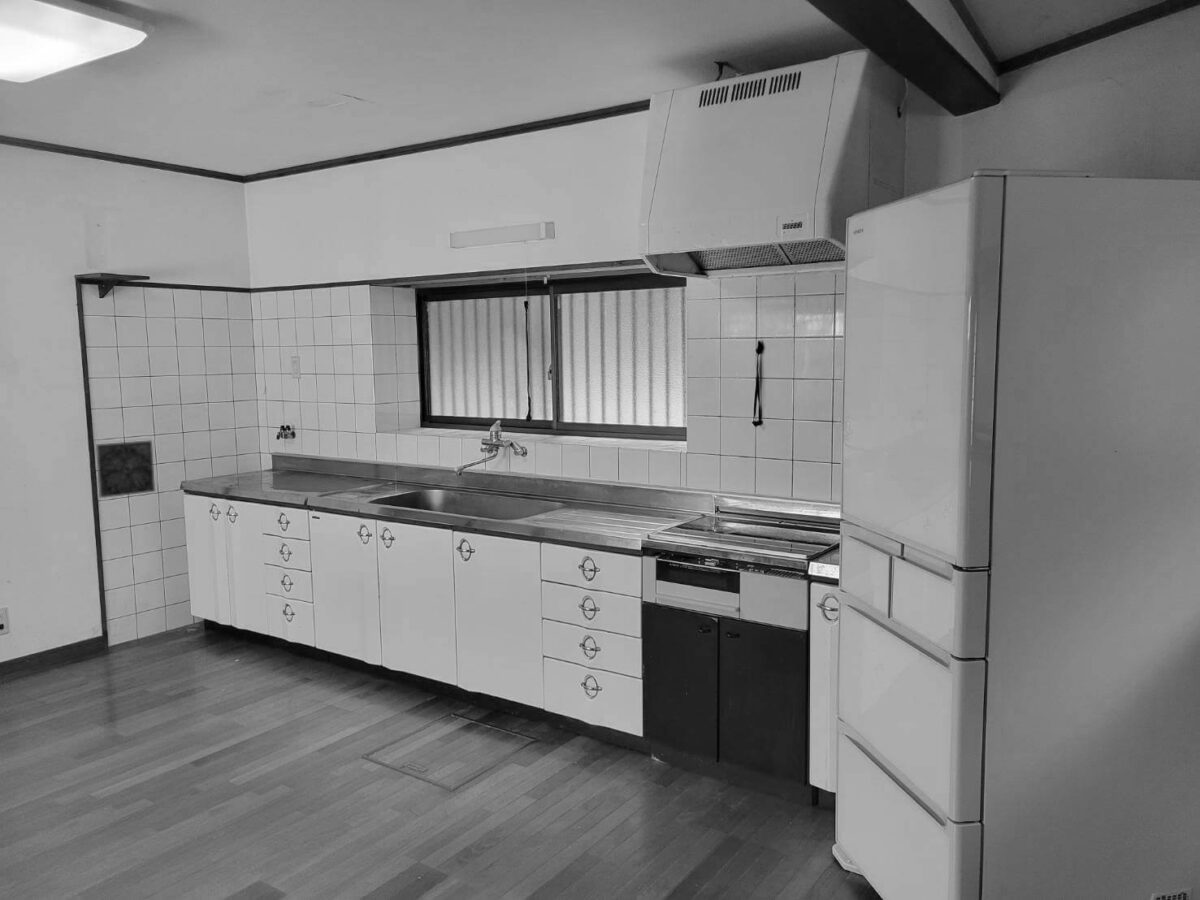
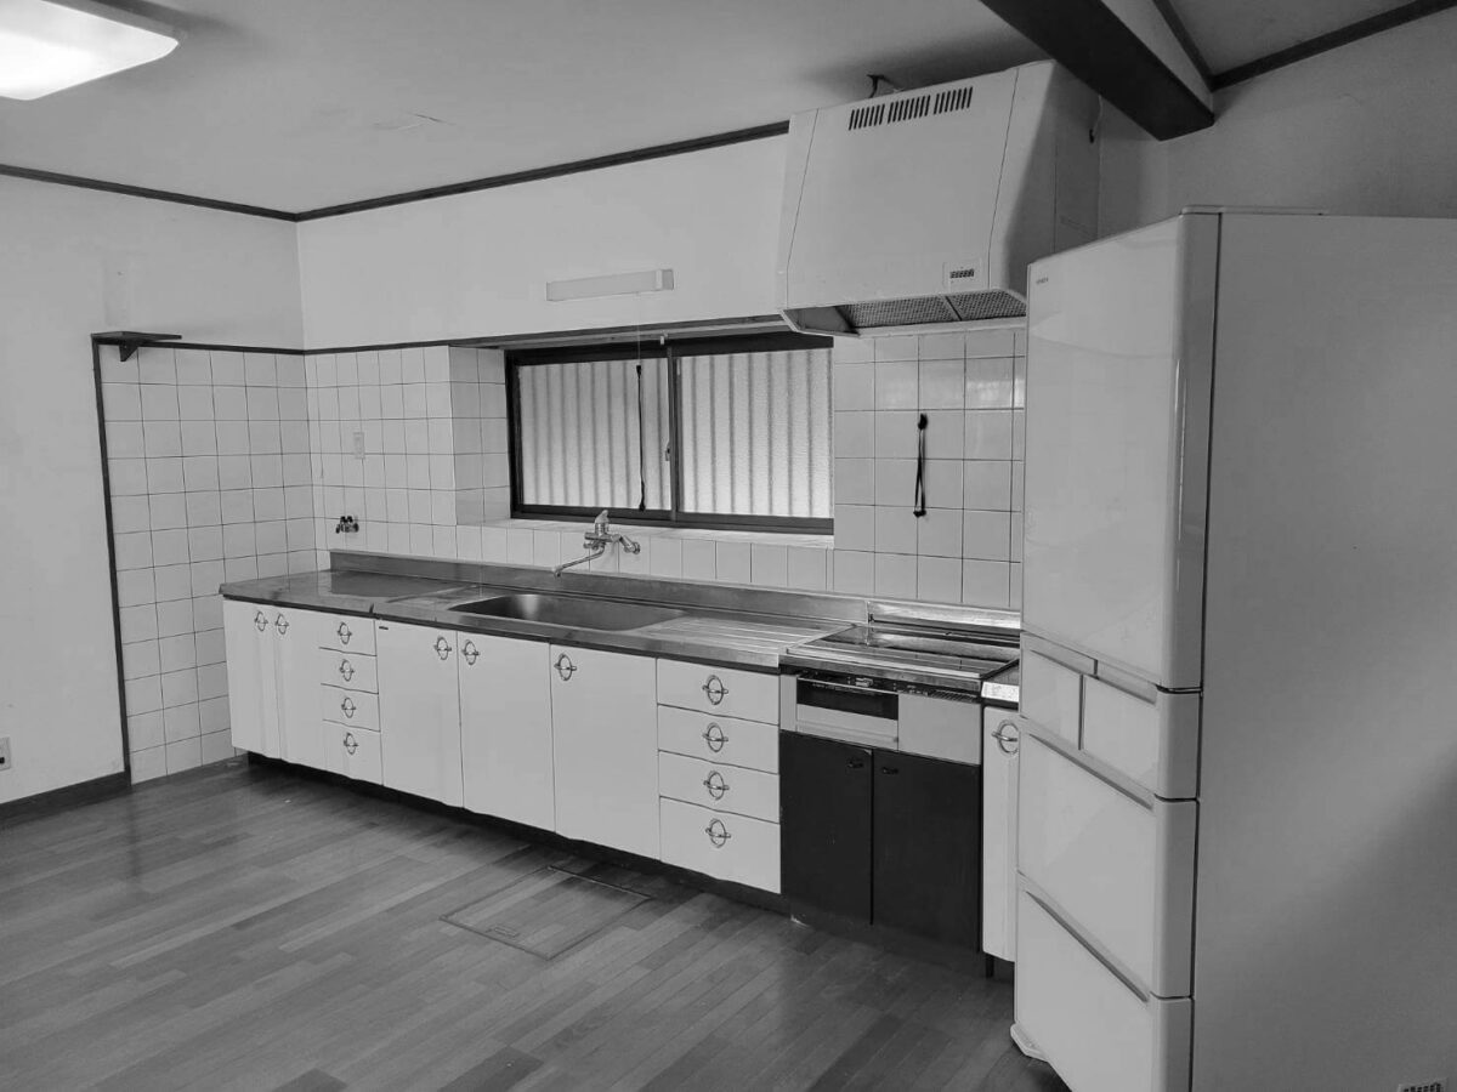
- decorative tile [95,439,156,499]
